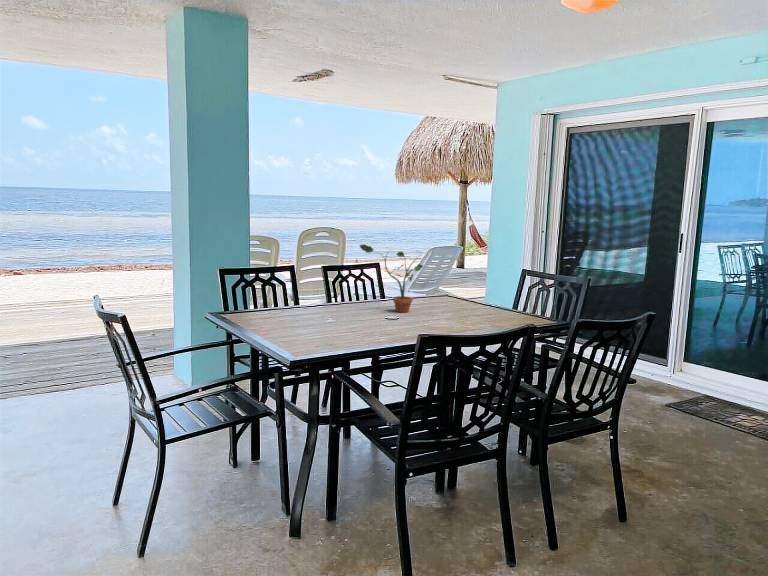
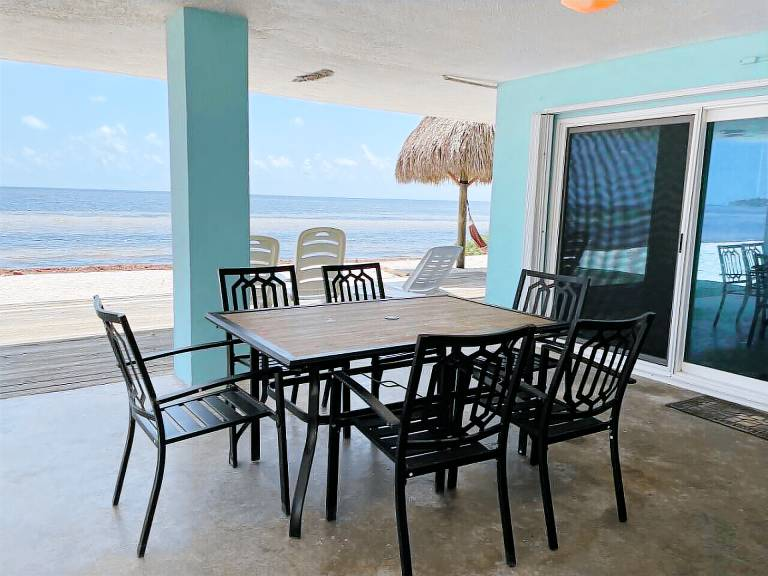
- potted plant [359,243,424,313]
